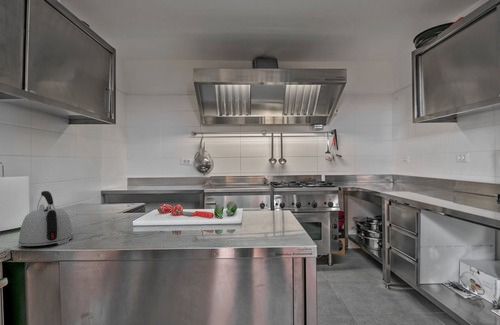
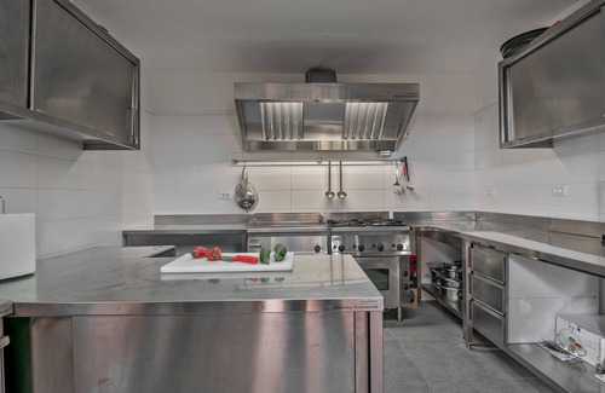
- kettle [17,190,74,248]
